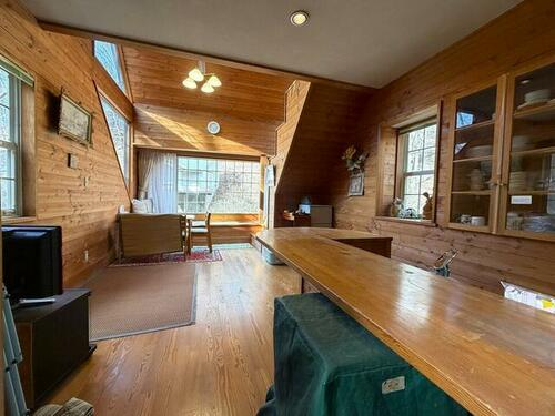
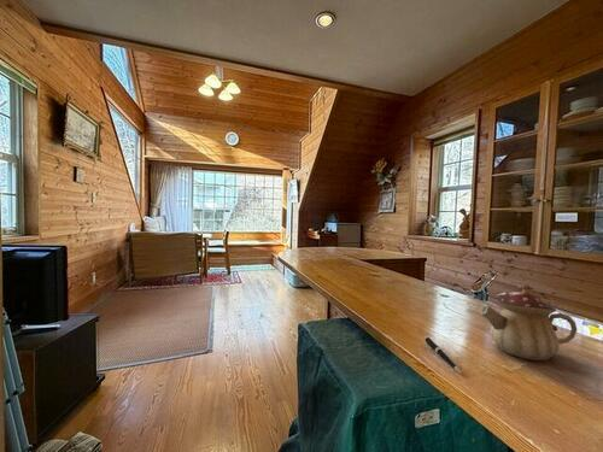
+ teapot [479,283,579,362]
+ pen [423,335,463,375]
